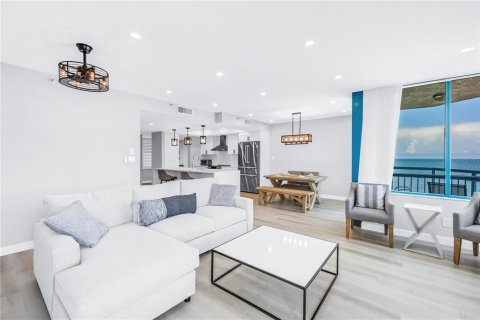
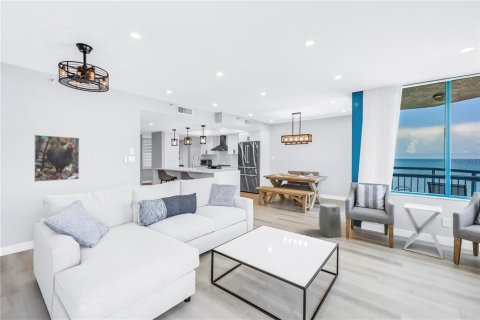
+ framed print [33,134,80,183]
+ fan [318,202,343,239]
